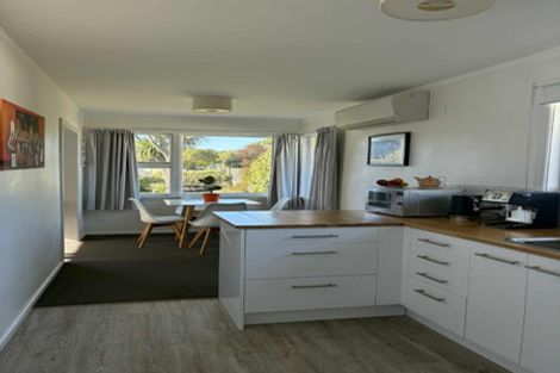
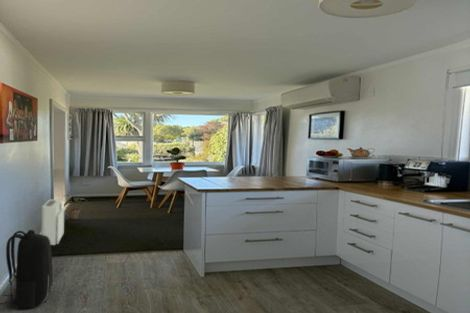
+ backpack [0,229,54,311]
+ potted plant [61,194,89,220]
+ air purifier [40,198,65,246]
